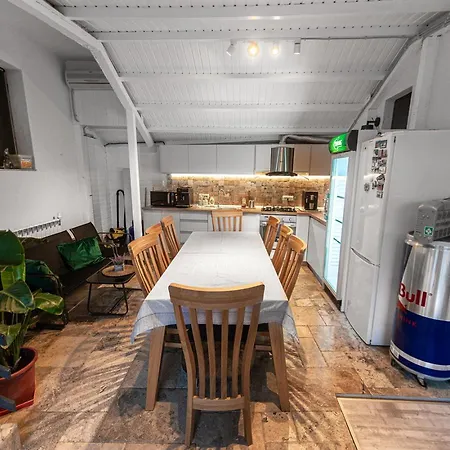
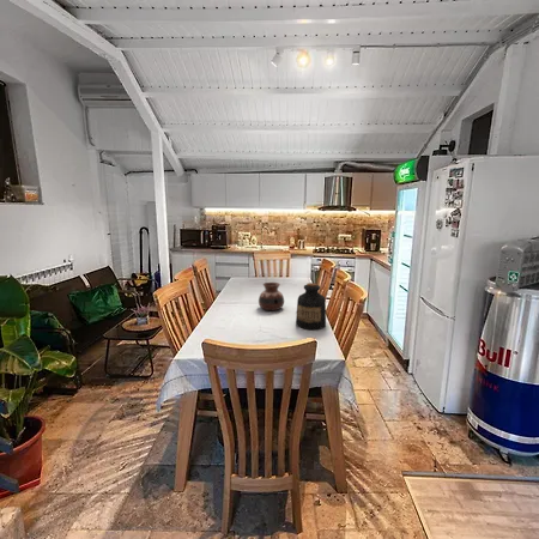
+ vase [258,281,285,311]
+ bottle [295,281,327,331]
